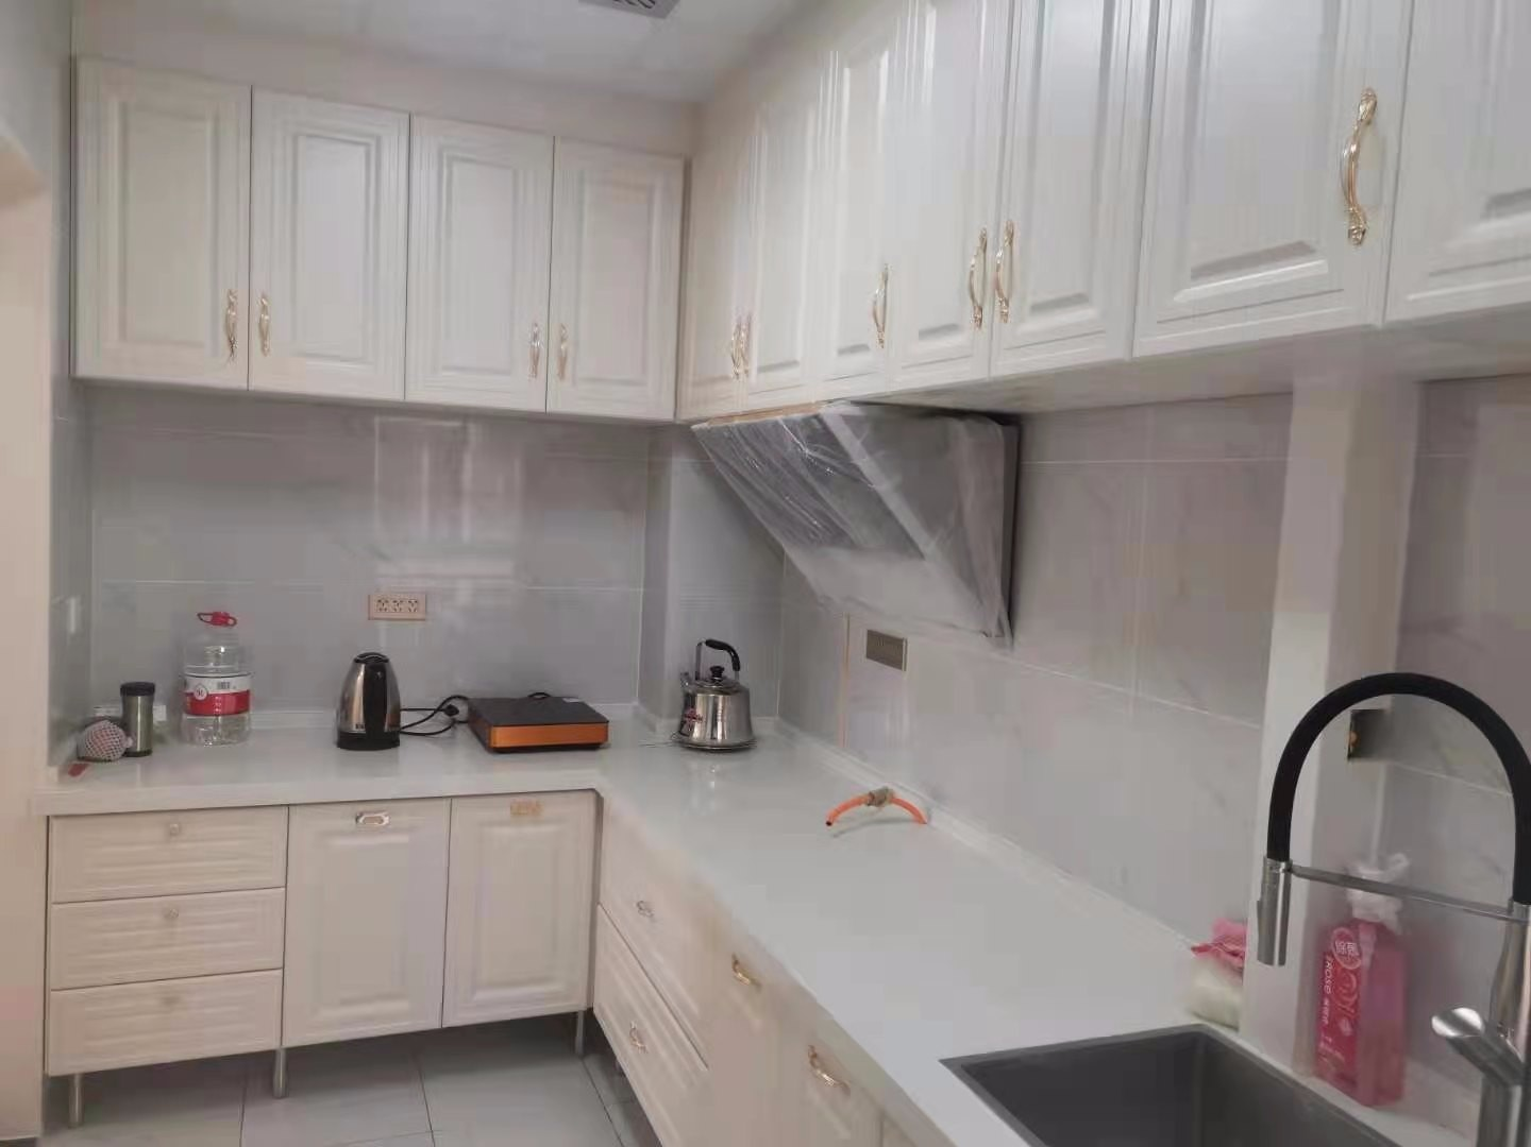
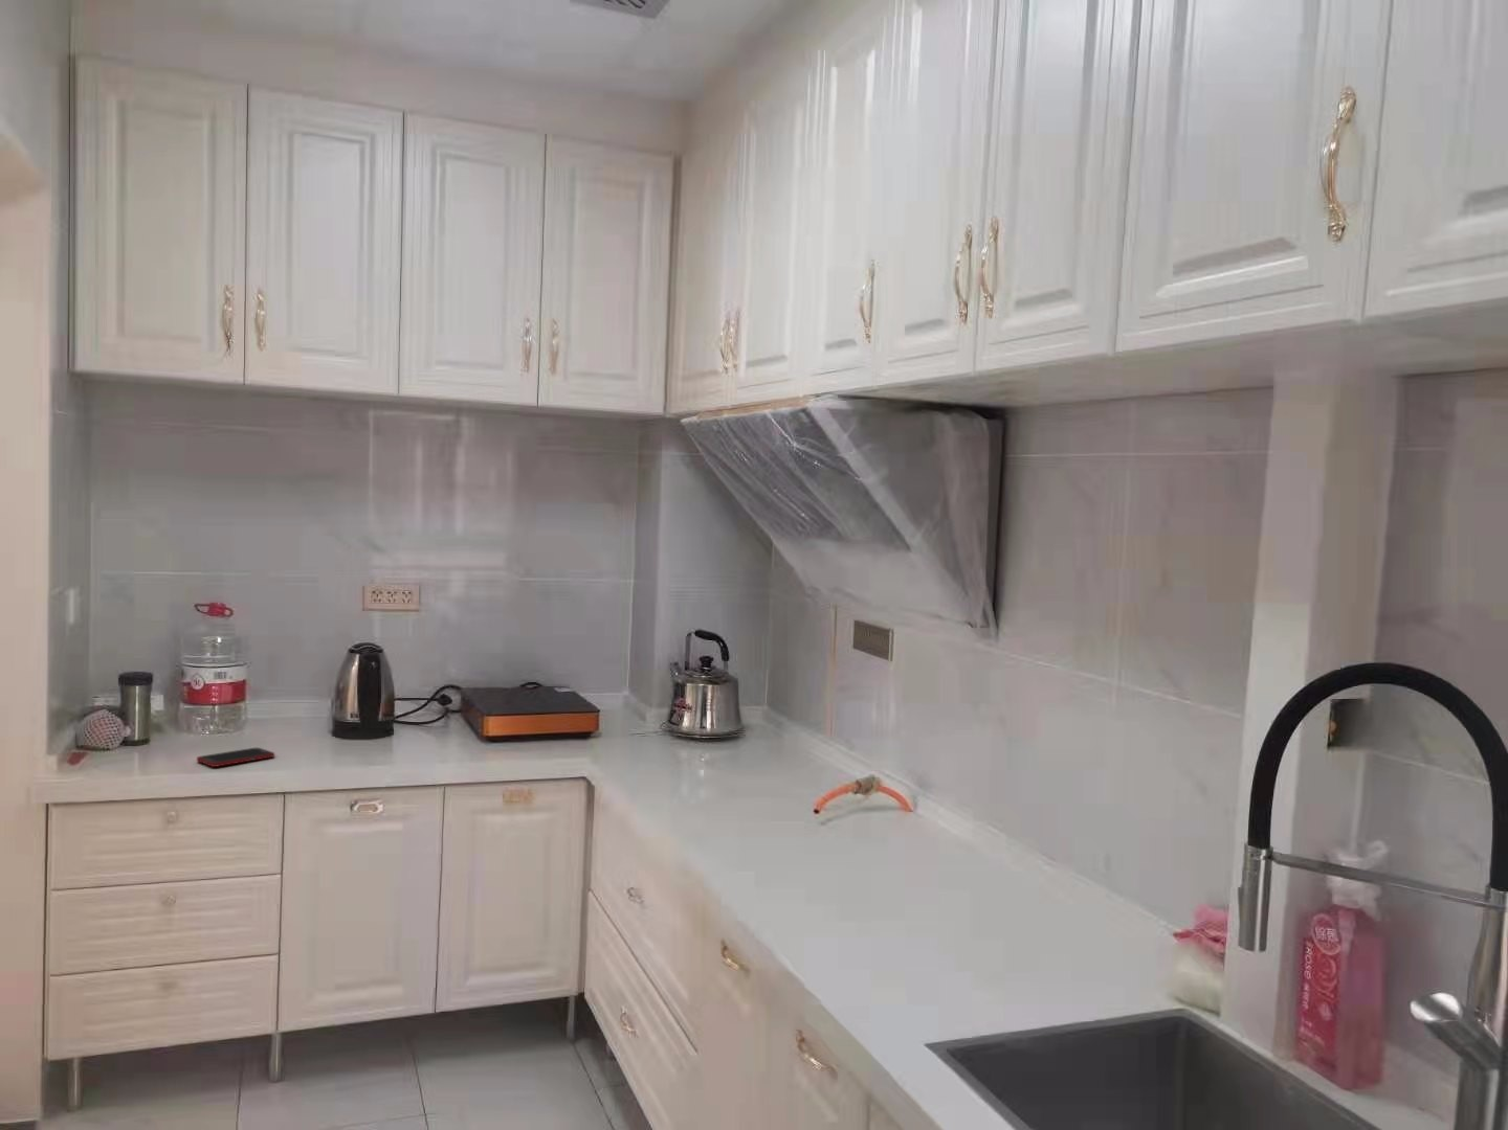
+ cell phone [196,747,275,768]
